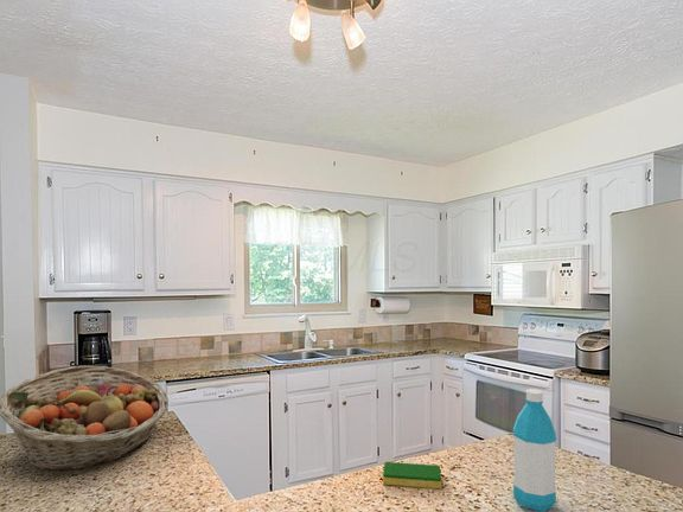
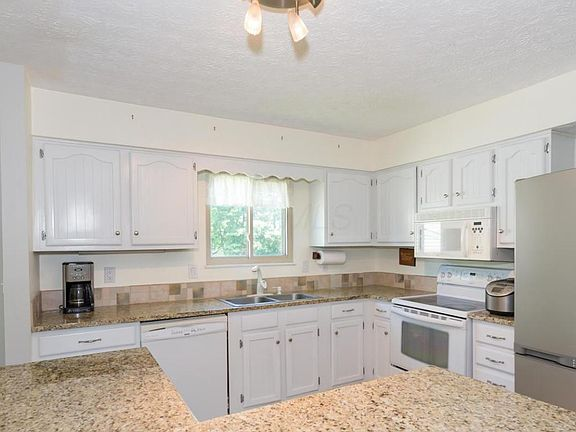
- fruit basket [0,365,170,471]
- water bottle [512,388,557,512]
- dish sponge [382,461,442,489]
